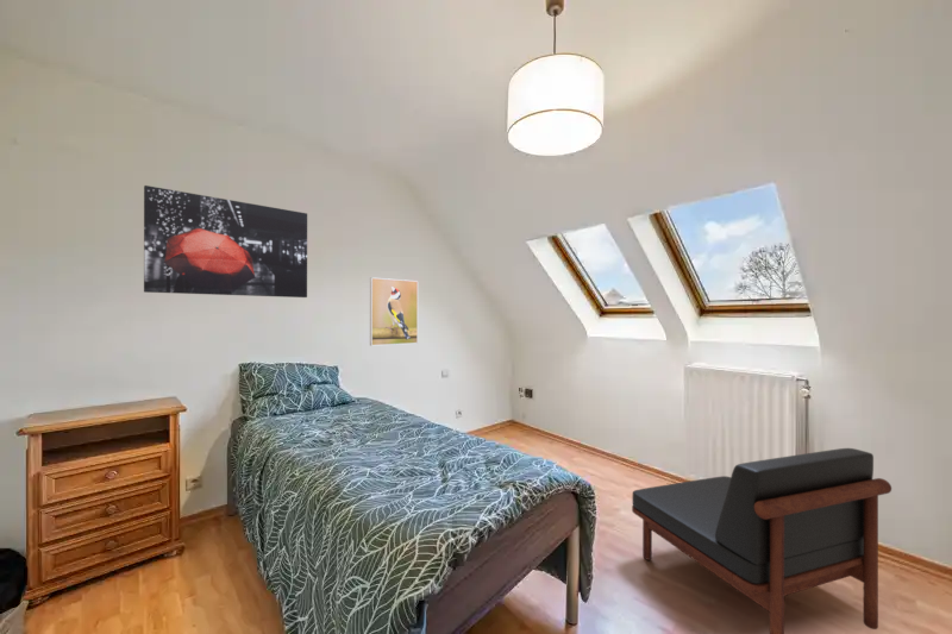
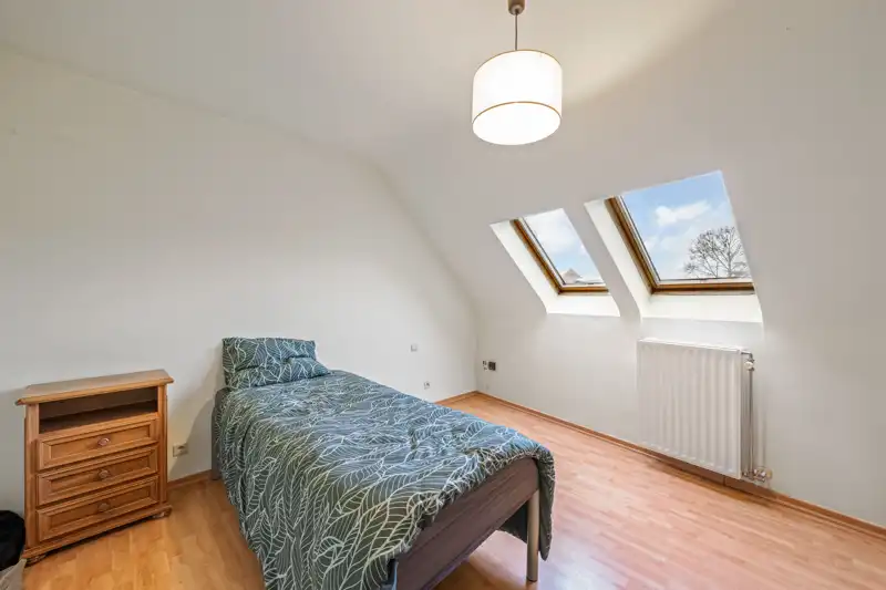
- armchair [631,447,892,634]
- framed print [369,277,419,347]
- wall art [143,184,308,299]
